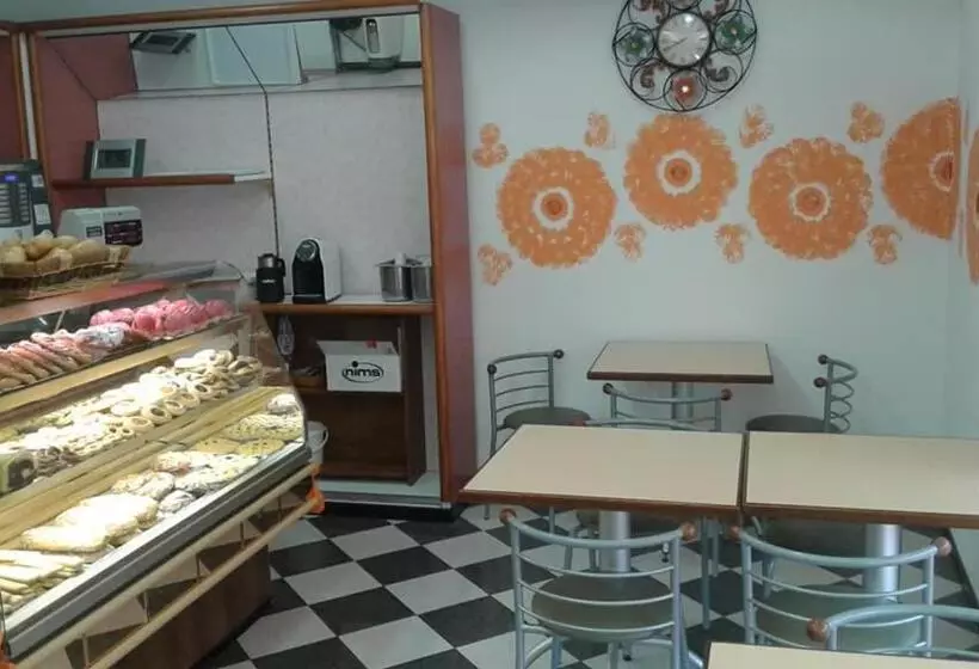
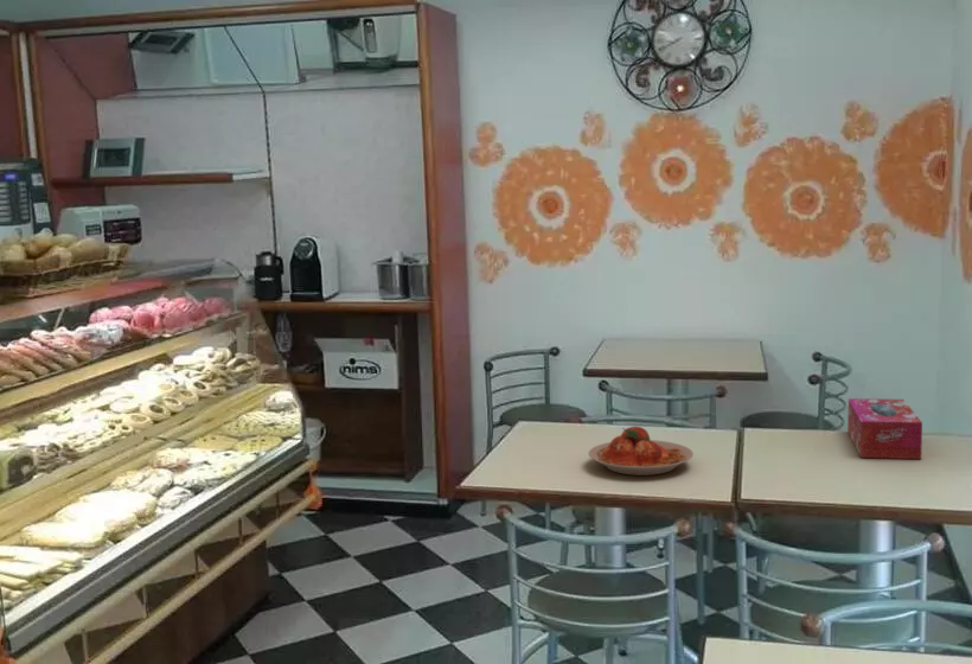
+ tissue box [846,397,923,460]
+ plate [587,426,695,477]
